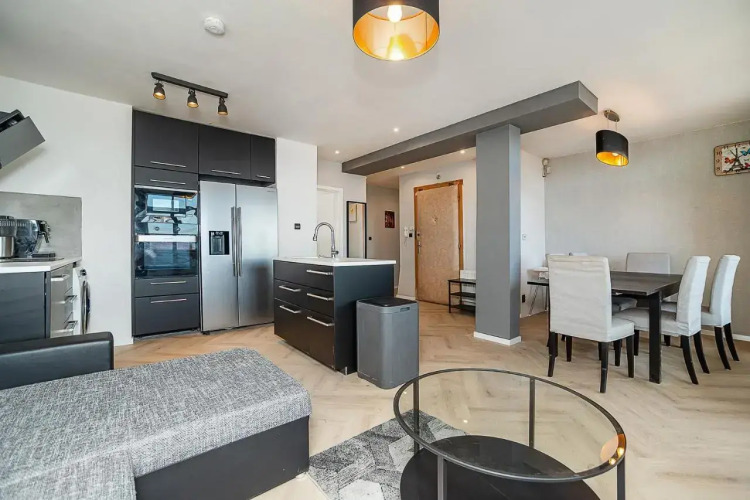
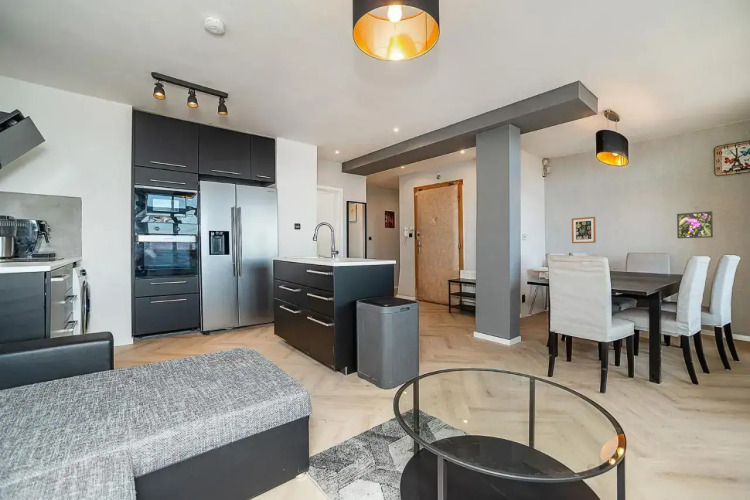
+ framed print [676,210,714,239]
+ wall art [571,216,597,244]
